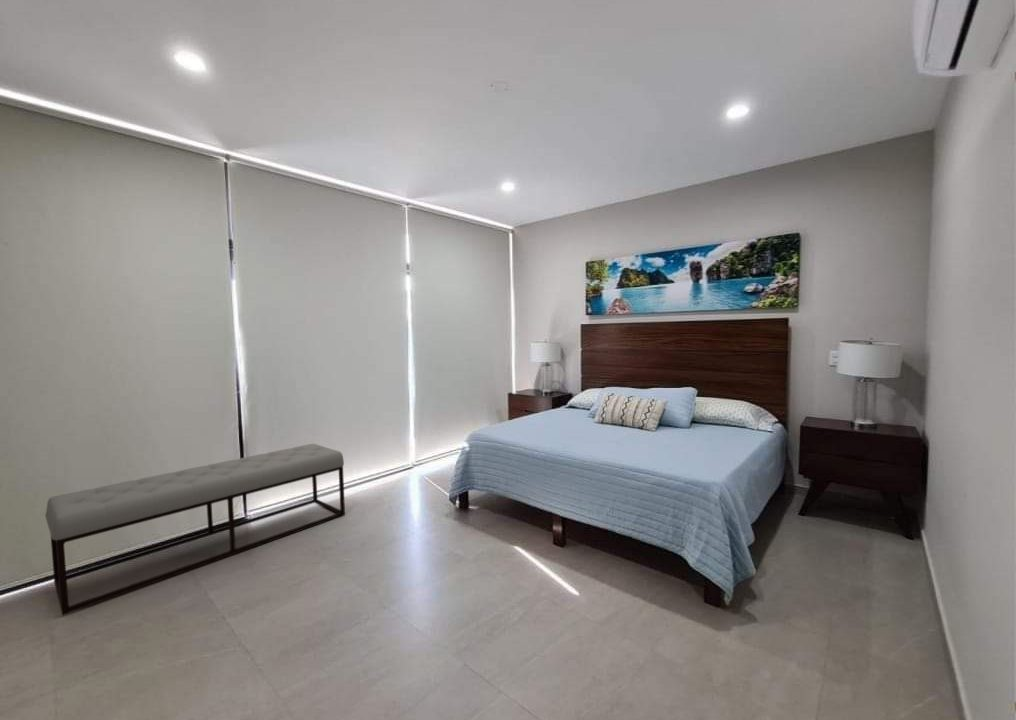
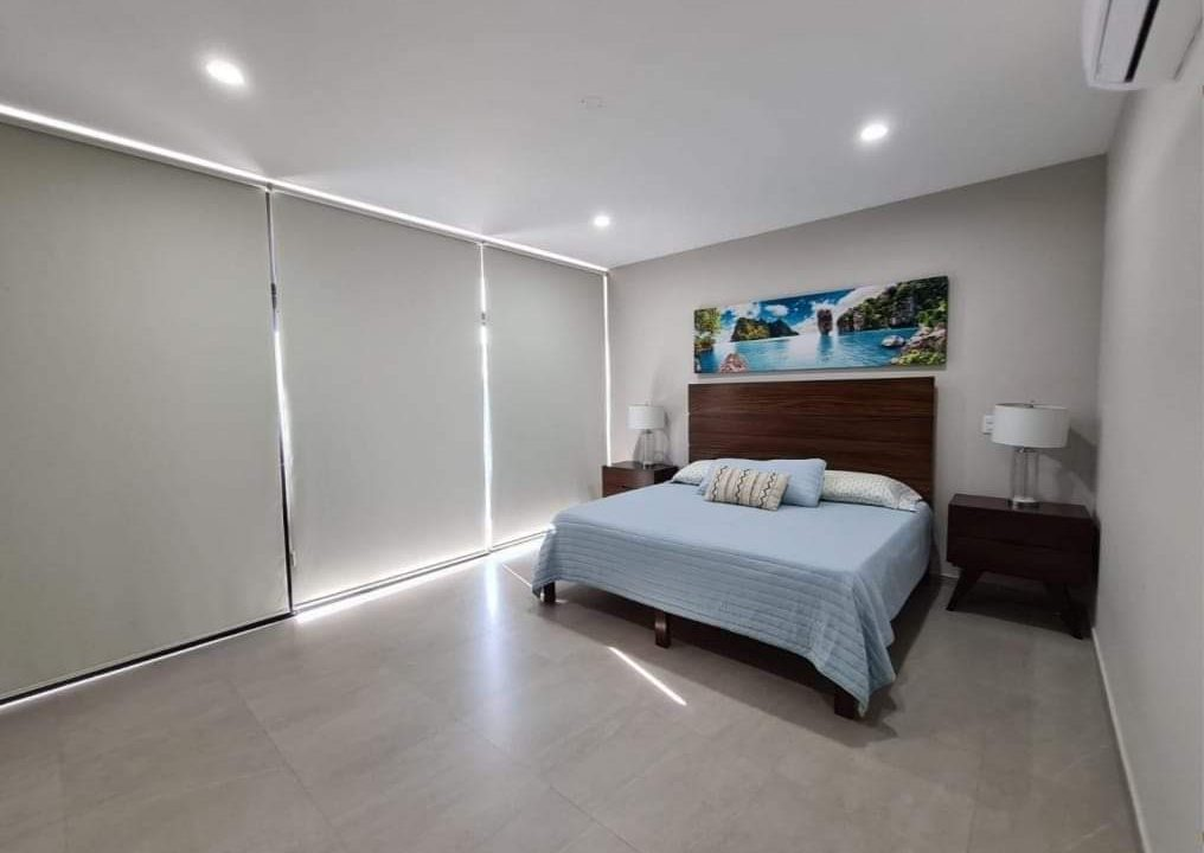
- bench [44,443,346,616]
